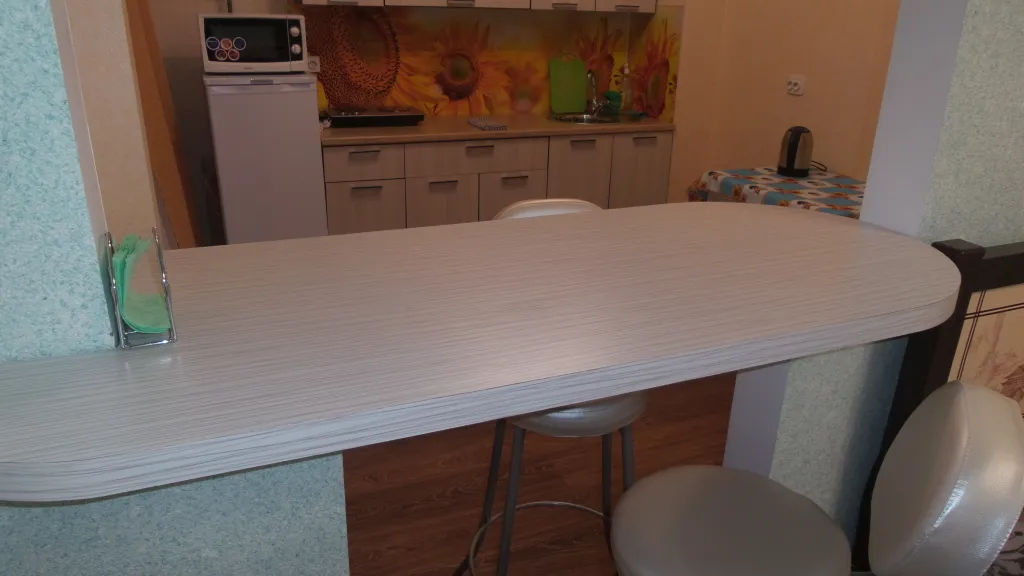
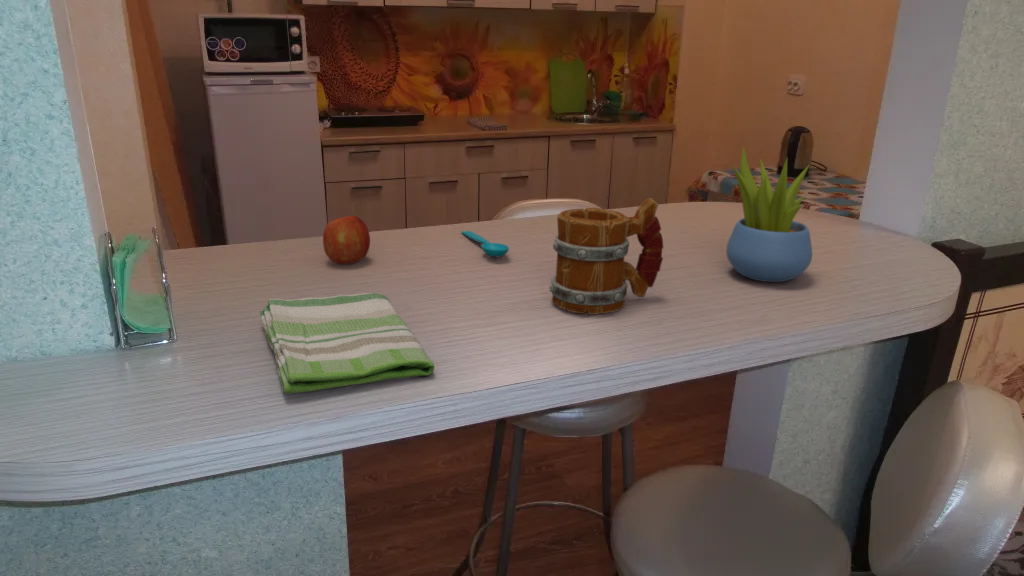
+ fruit [322,215,371,265]
+ mug [549,197,664,316]
+ spoon [460,230,510,258]
+ dish towel [259,292,435,395]
+ succulent plant [725,146,813,283]
